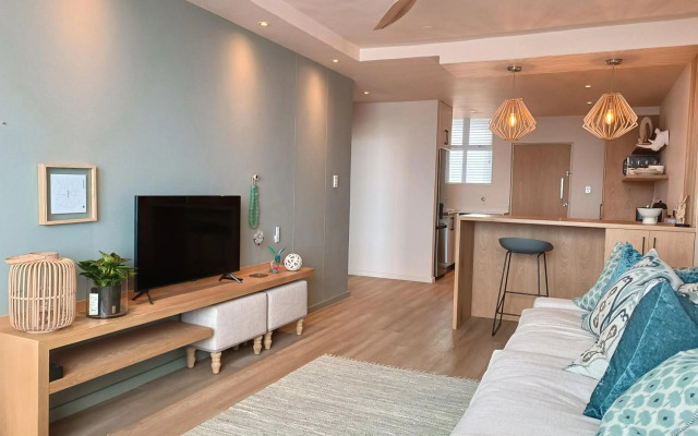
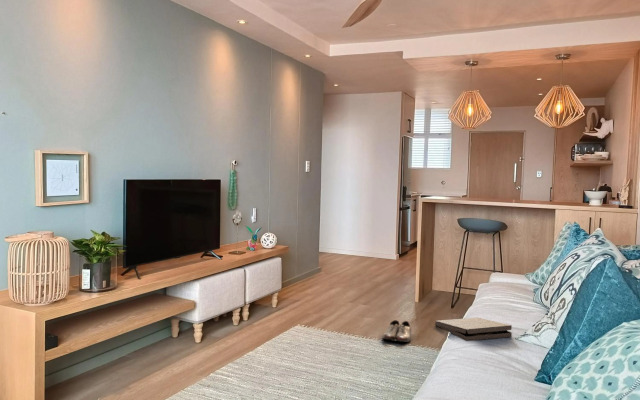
+ shoe [382,319,412,343]
+ pizza box [434,317,513,342]
